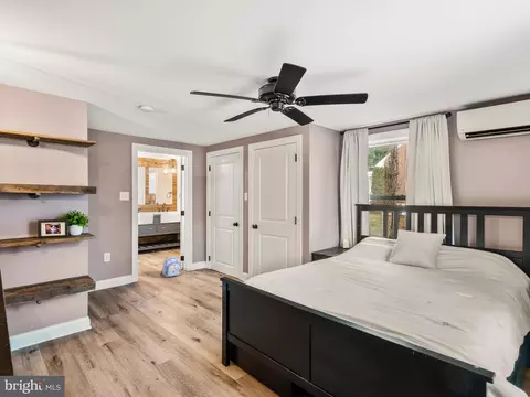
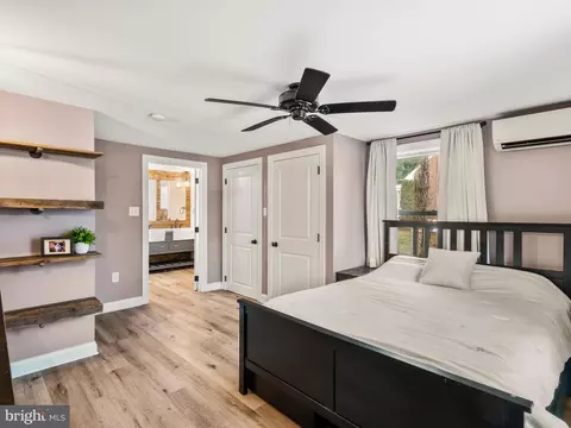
- backpack [159,256,182,278]
